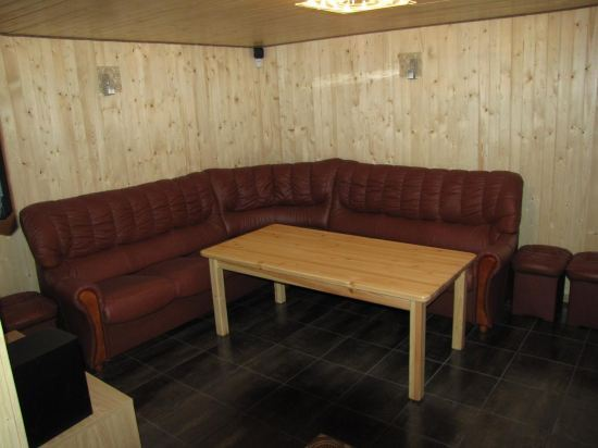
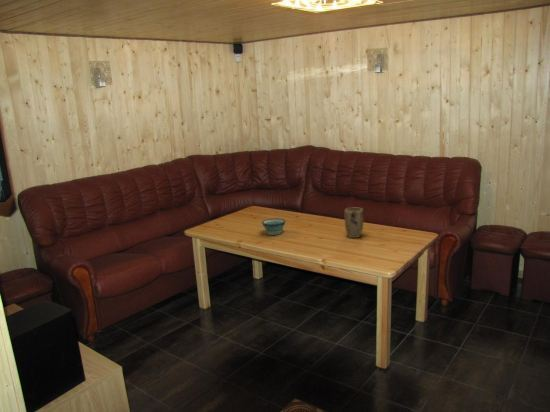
+ plant pot [344,207,365,239]
+ bowl [261,217,286,236]
